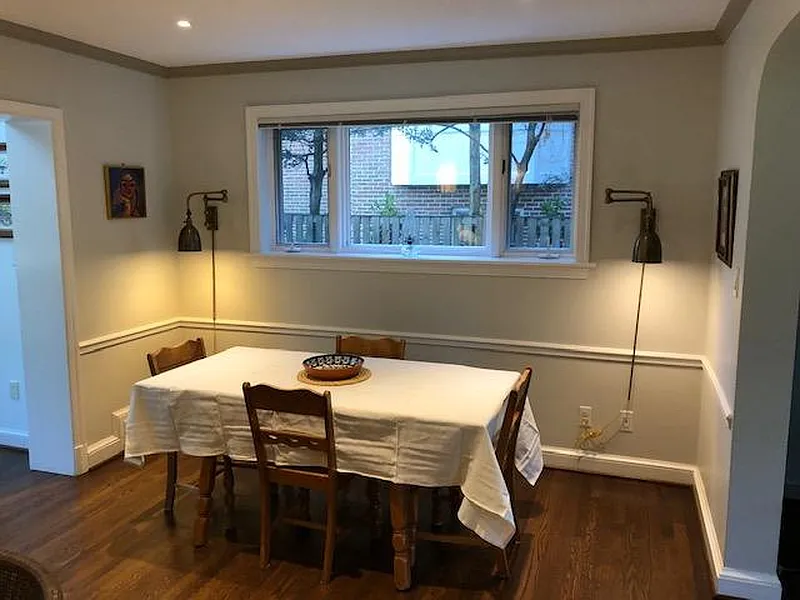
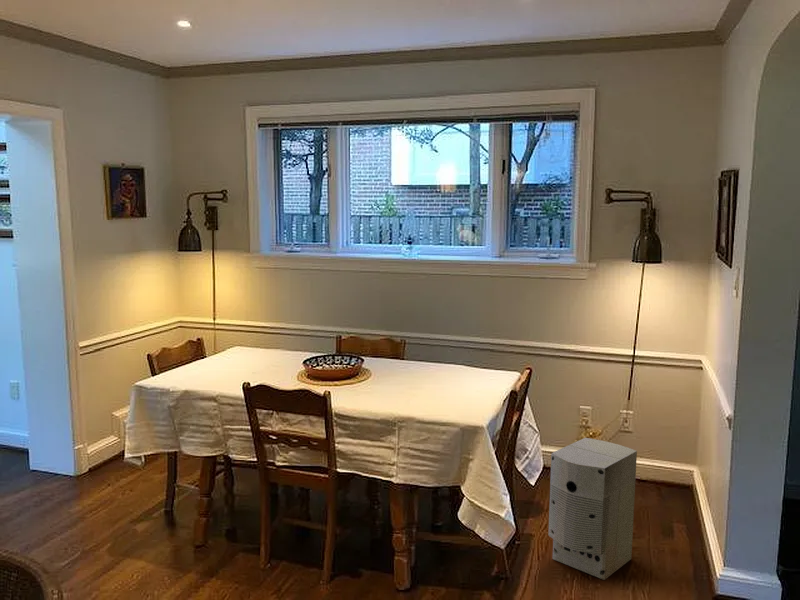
+ air purifier [547,437,638,581]
